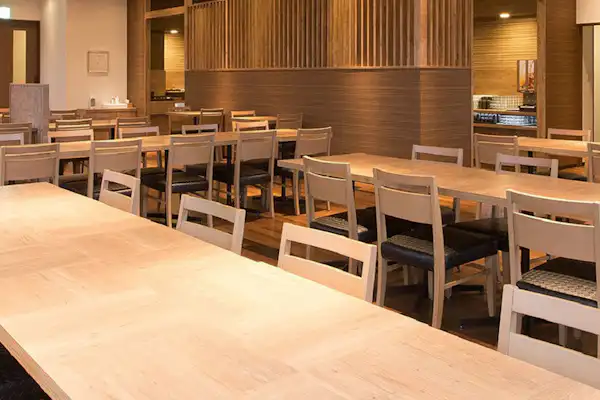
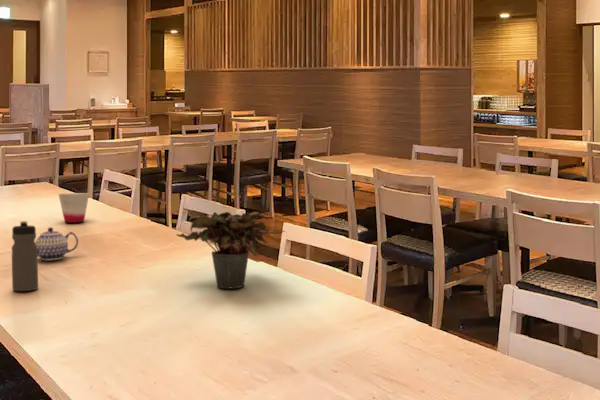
+ teapot [34,226,79,261]
+ water bottle [10,220,39,292]
+ cup [58,192,90,224]
+ potted plant [175,211,287,289]
